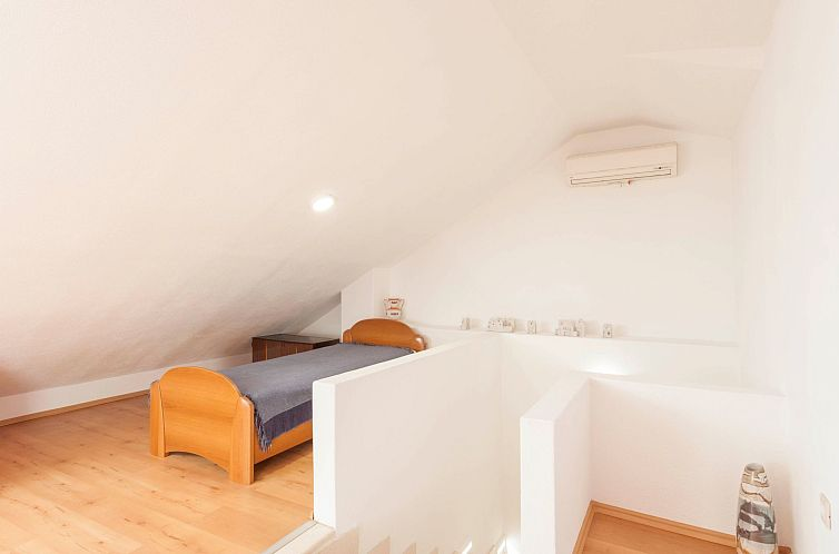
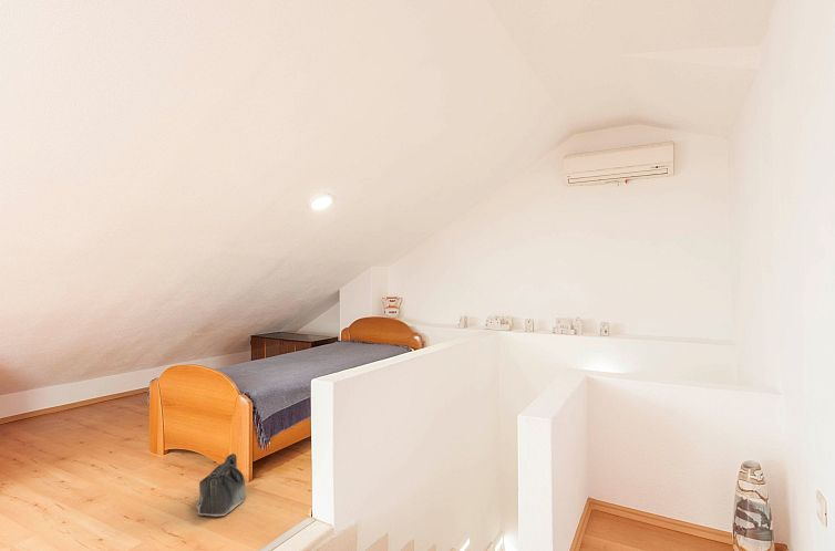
+ saddlebag [195,453,247,518]
